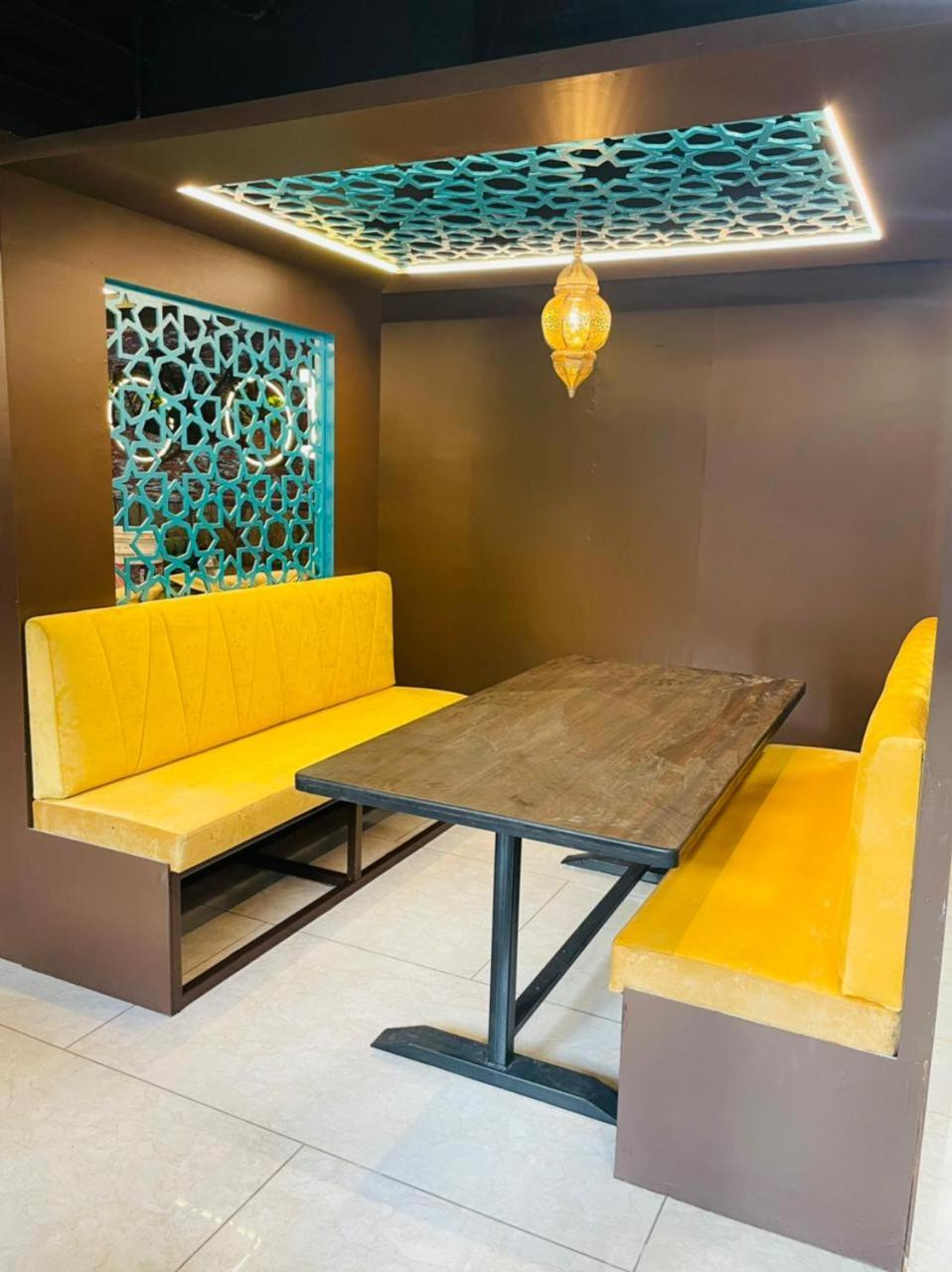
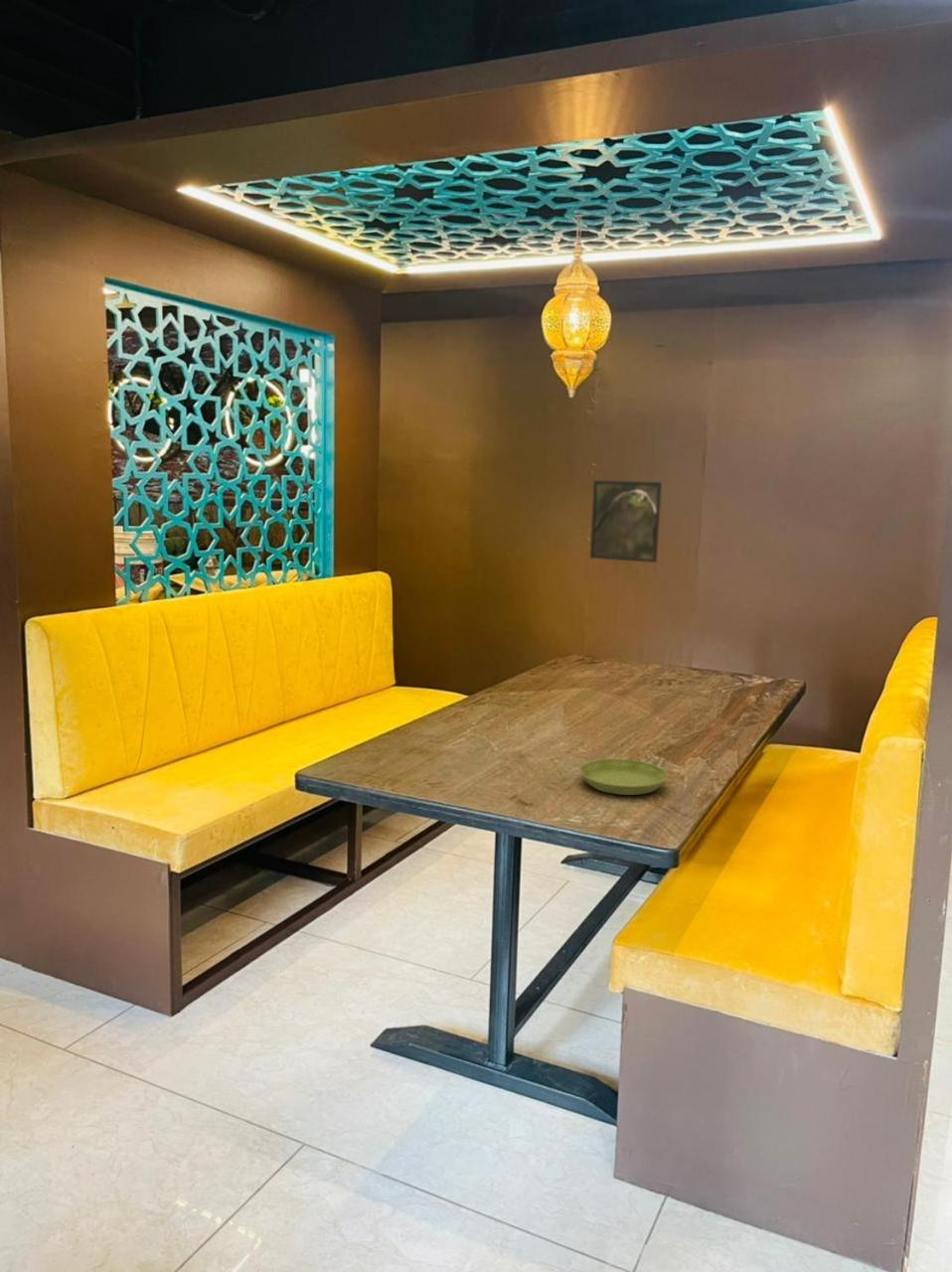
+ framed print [589,479,663,563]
+ saucer [578,758,669,796]
